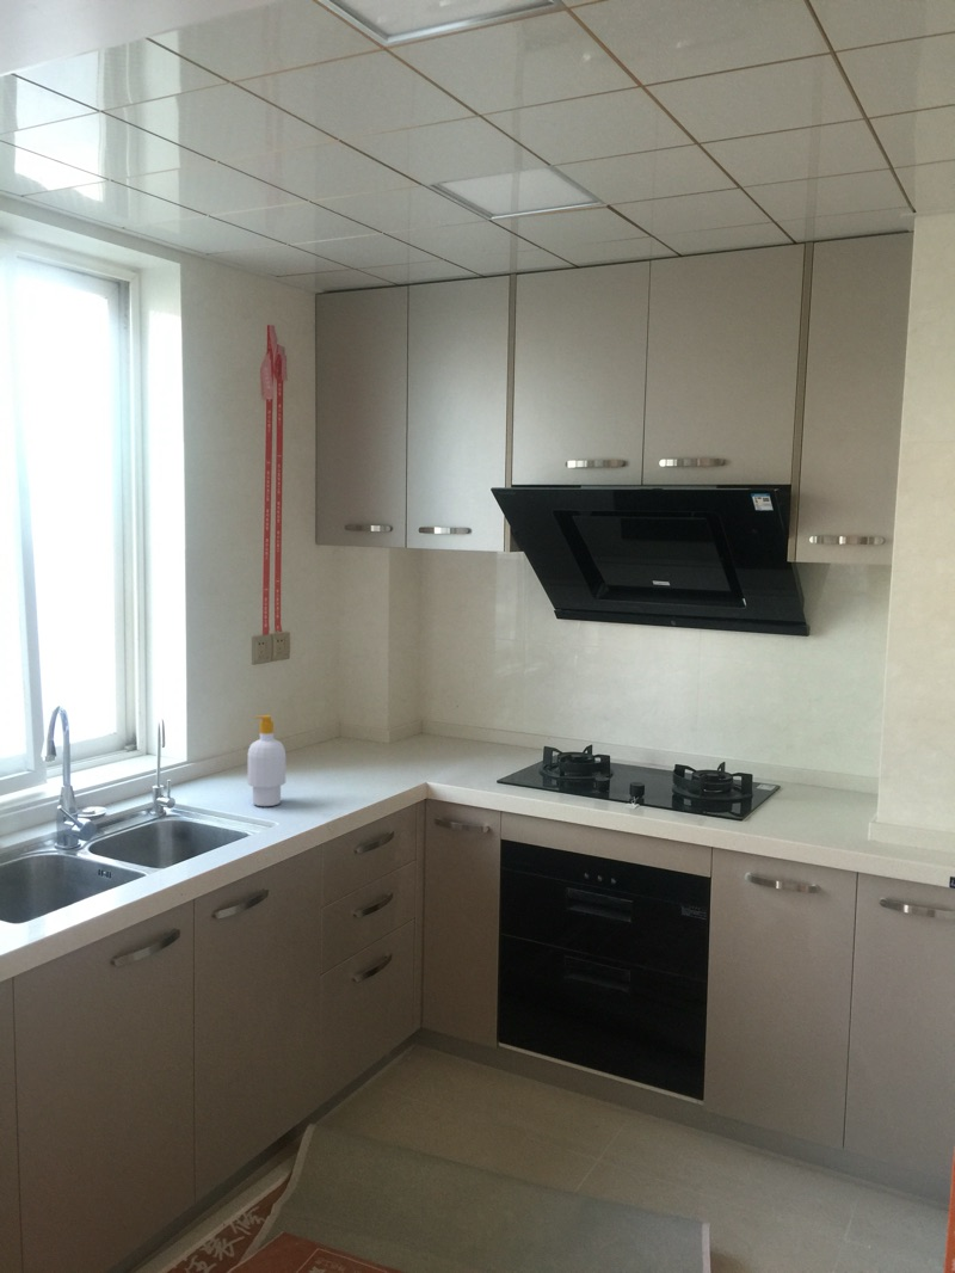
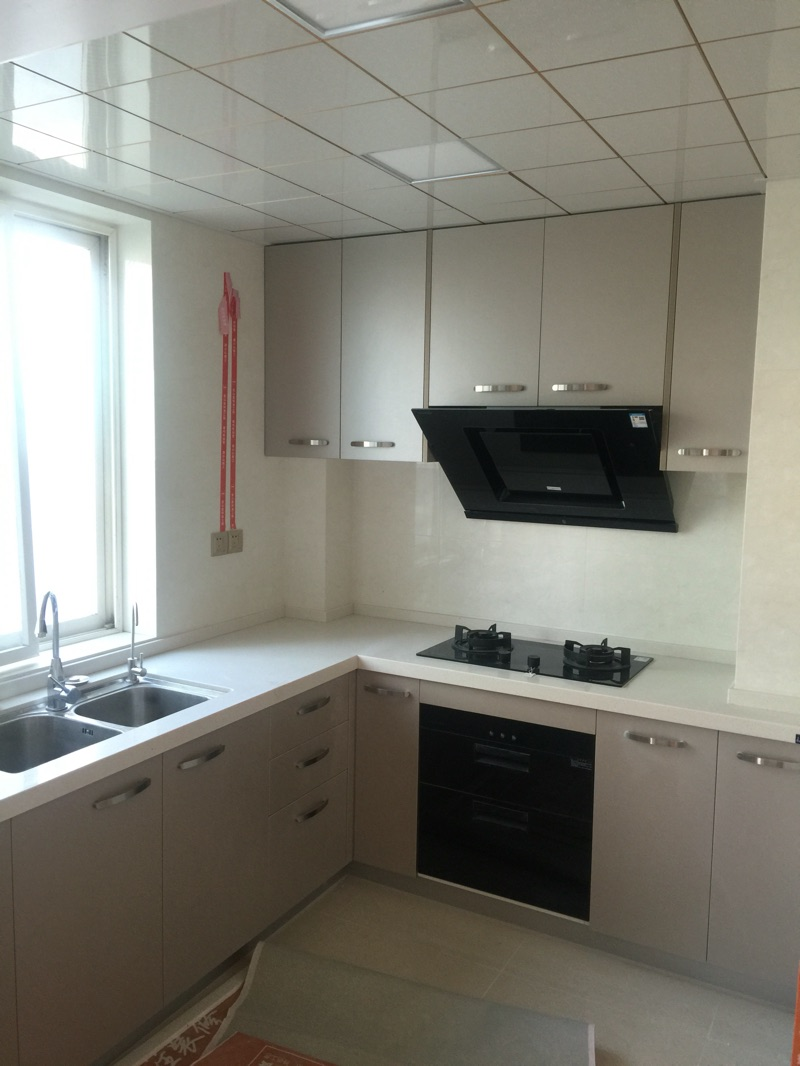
- soap bottle [247,714,286,807]
